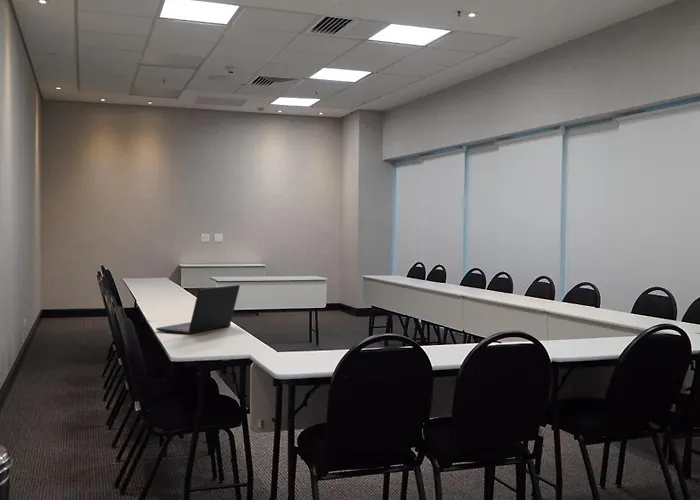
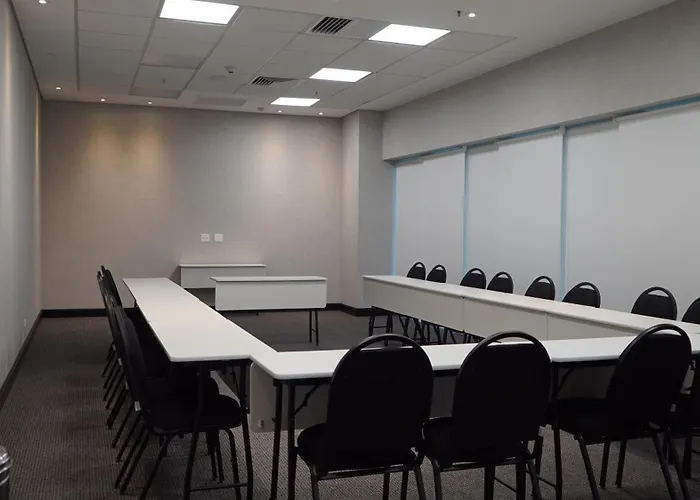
- laptop [155,284,241,335]
